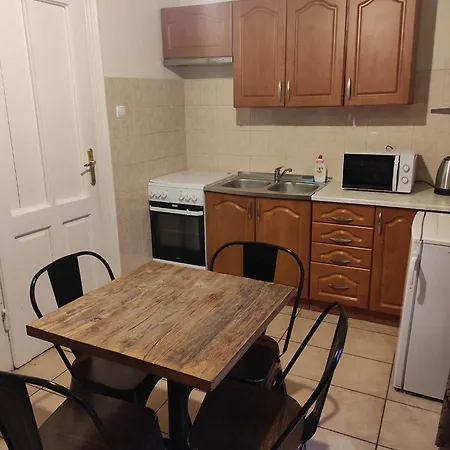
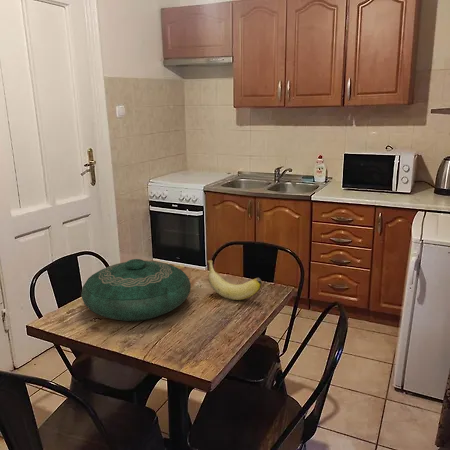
+ banana [207,259,263,301]
+ decorative bowl [80,258,192,322]
